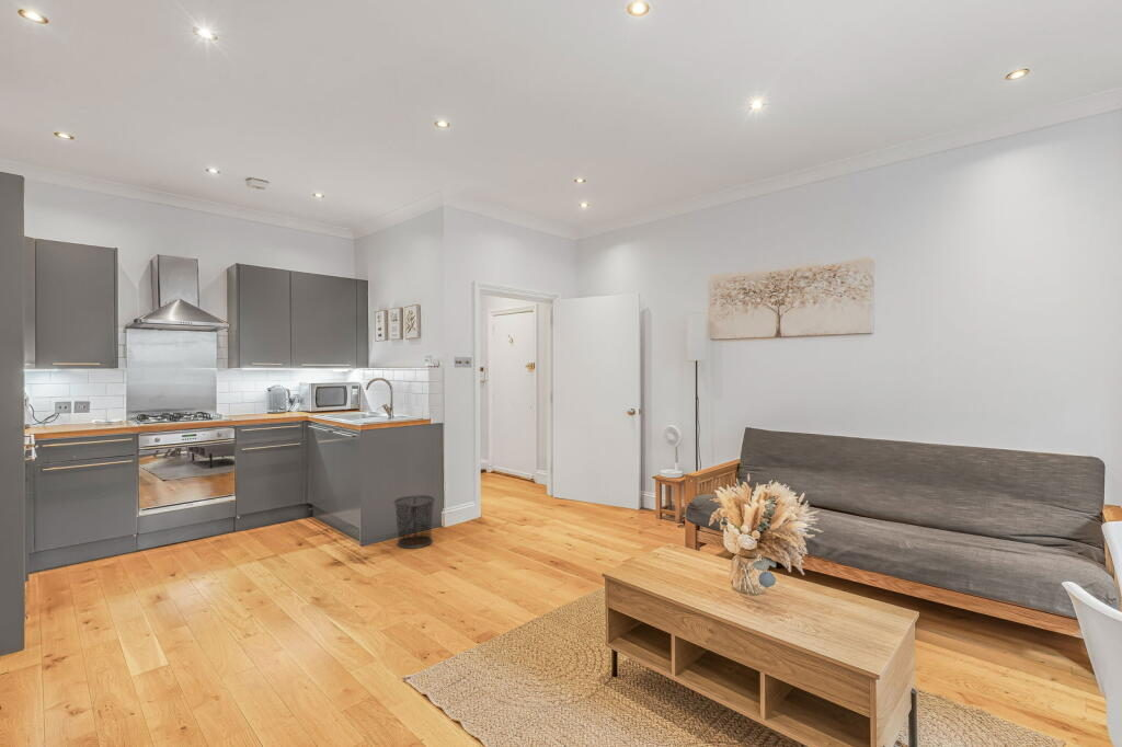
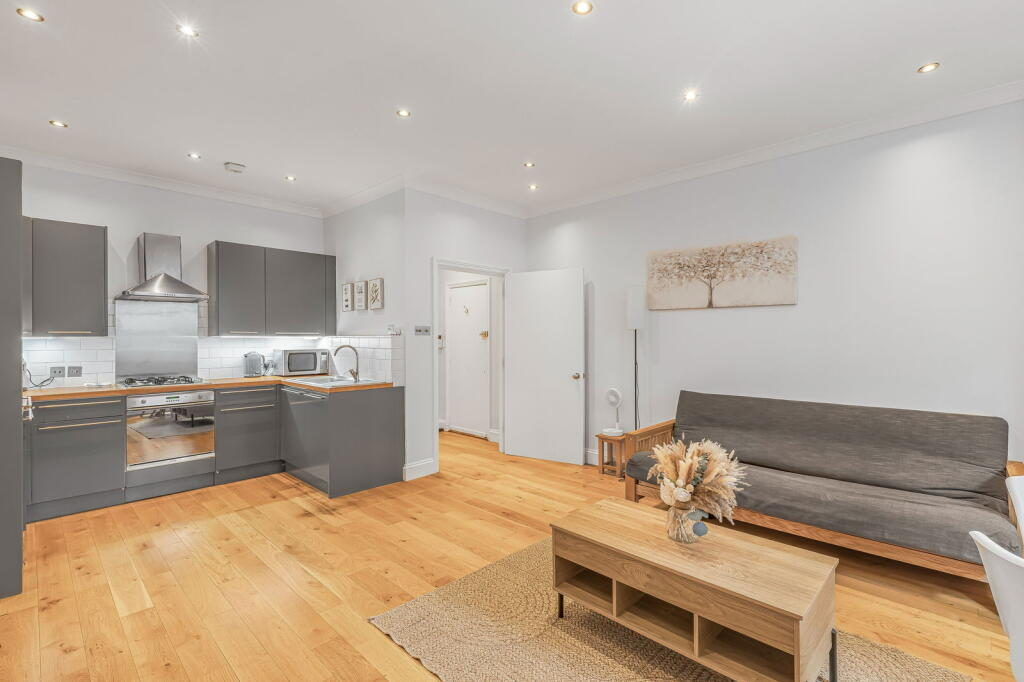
- waste bin [392,494,436,550]
